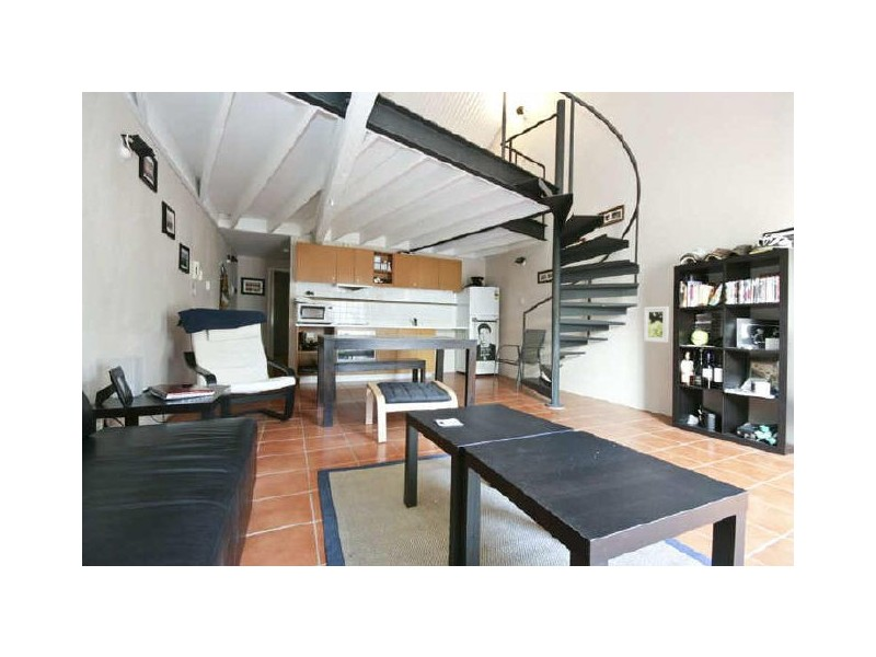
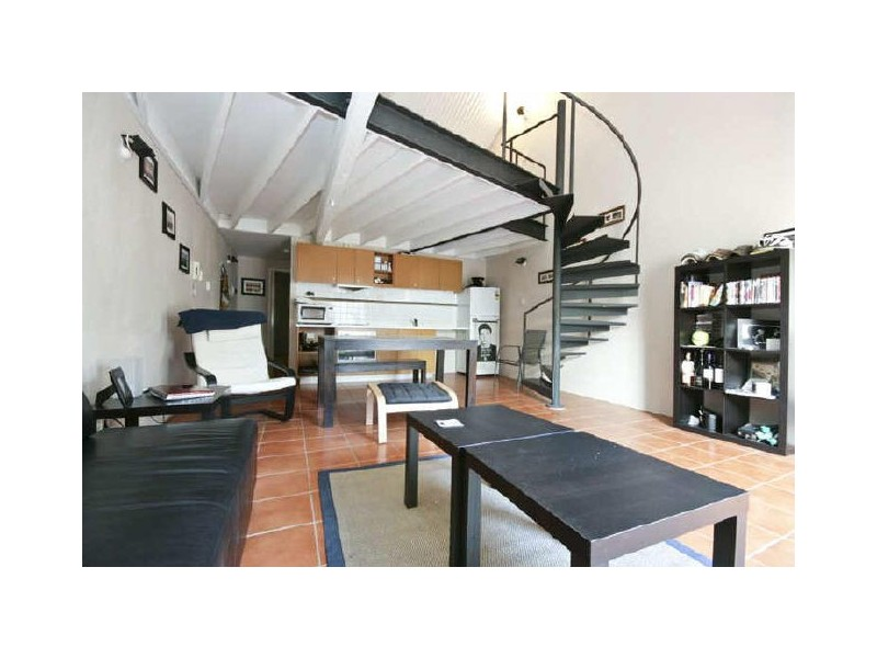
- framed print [643,306,670,344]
